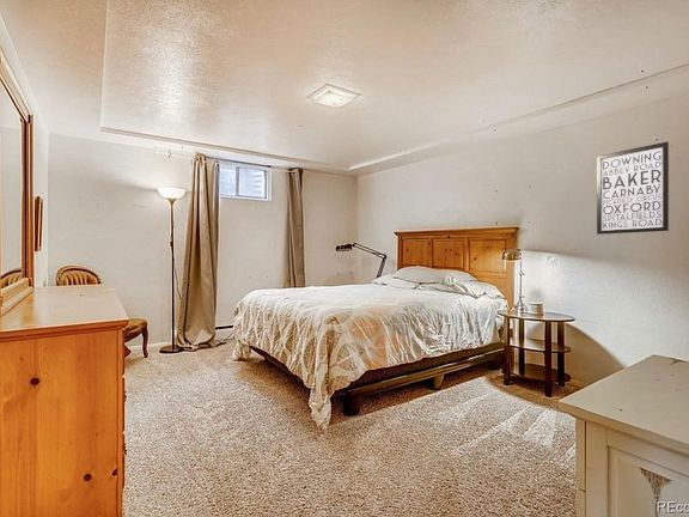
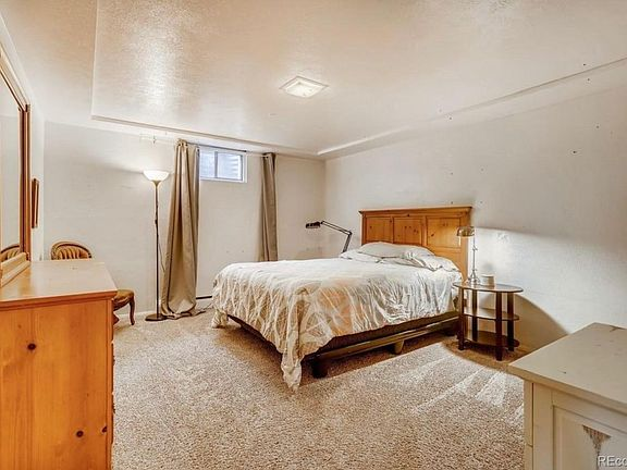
- wall art [596,141,670,236]
